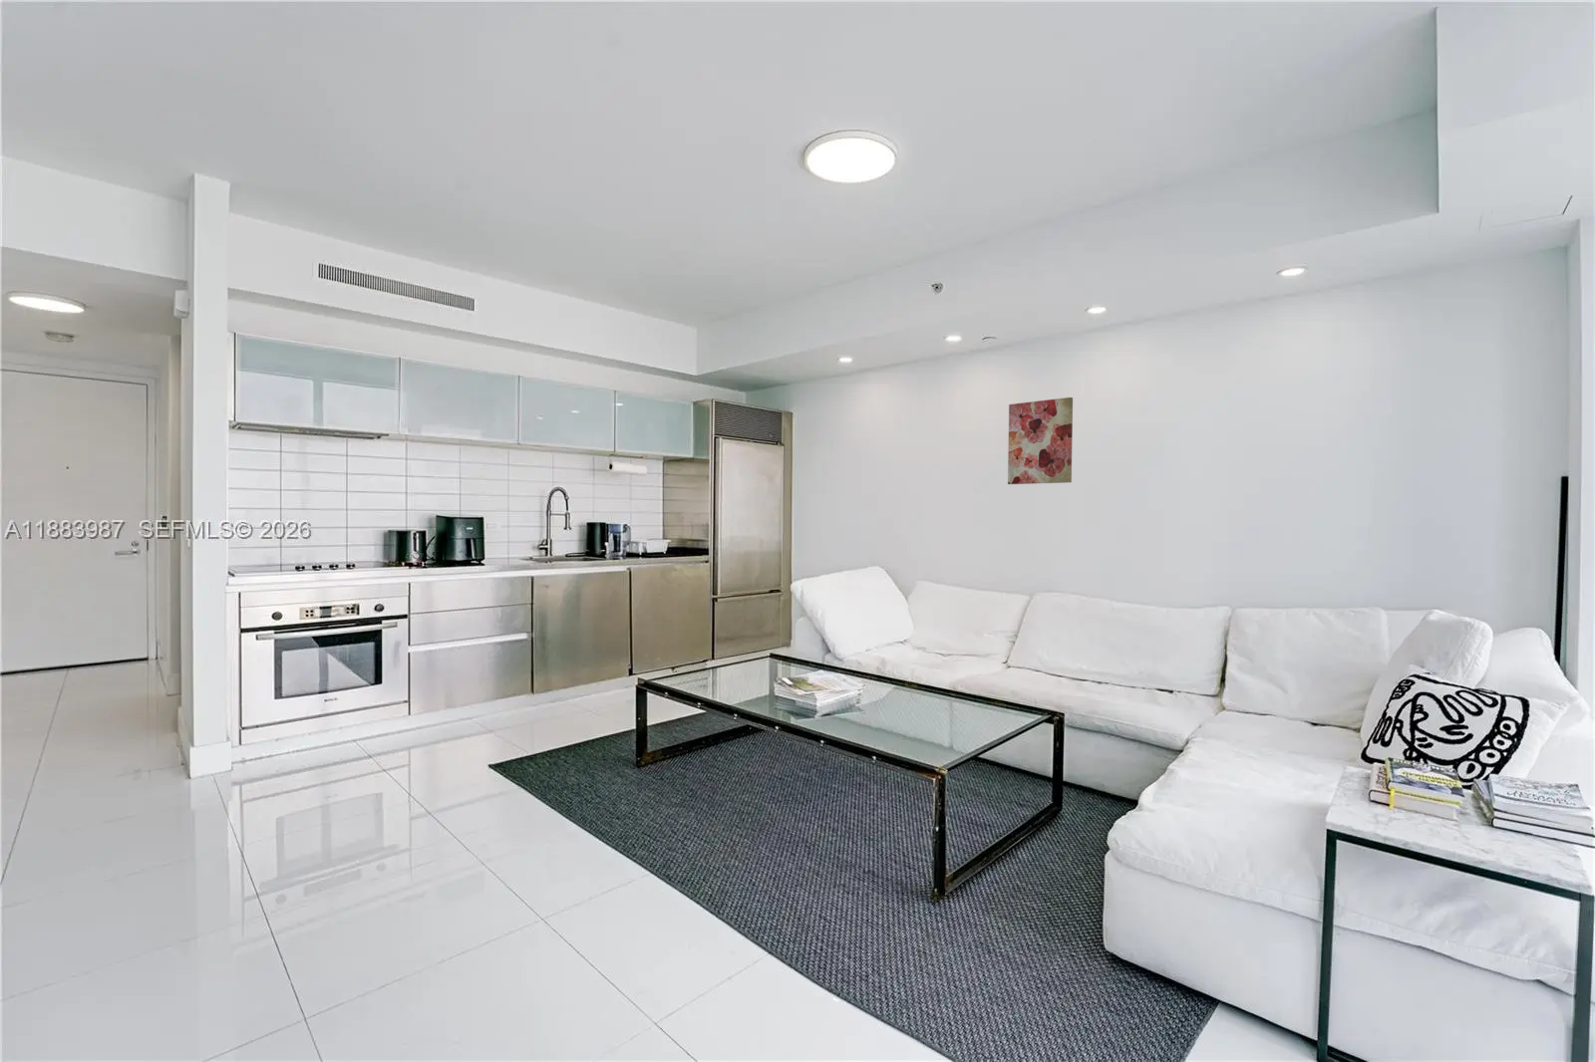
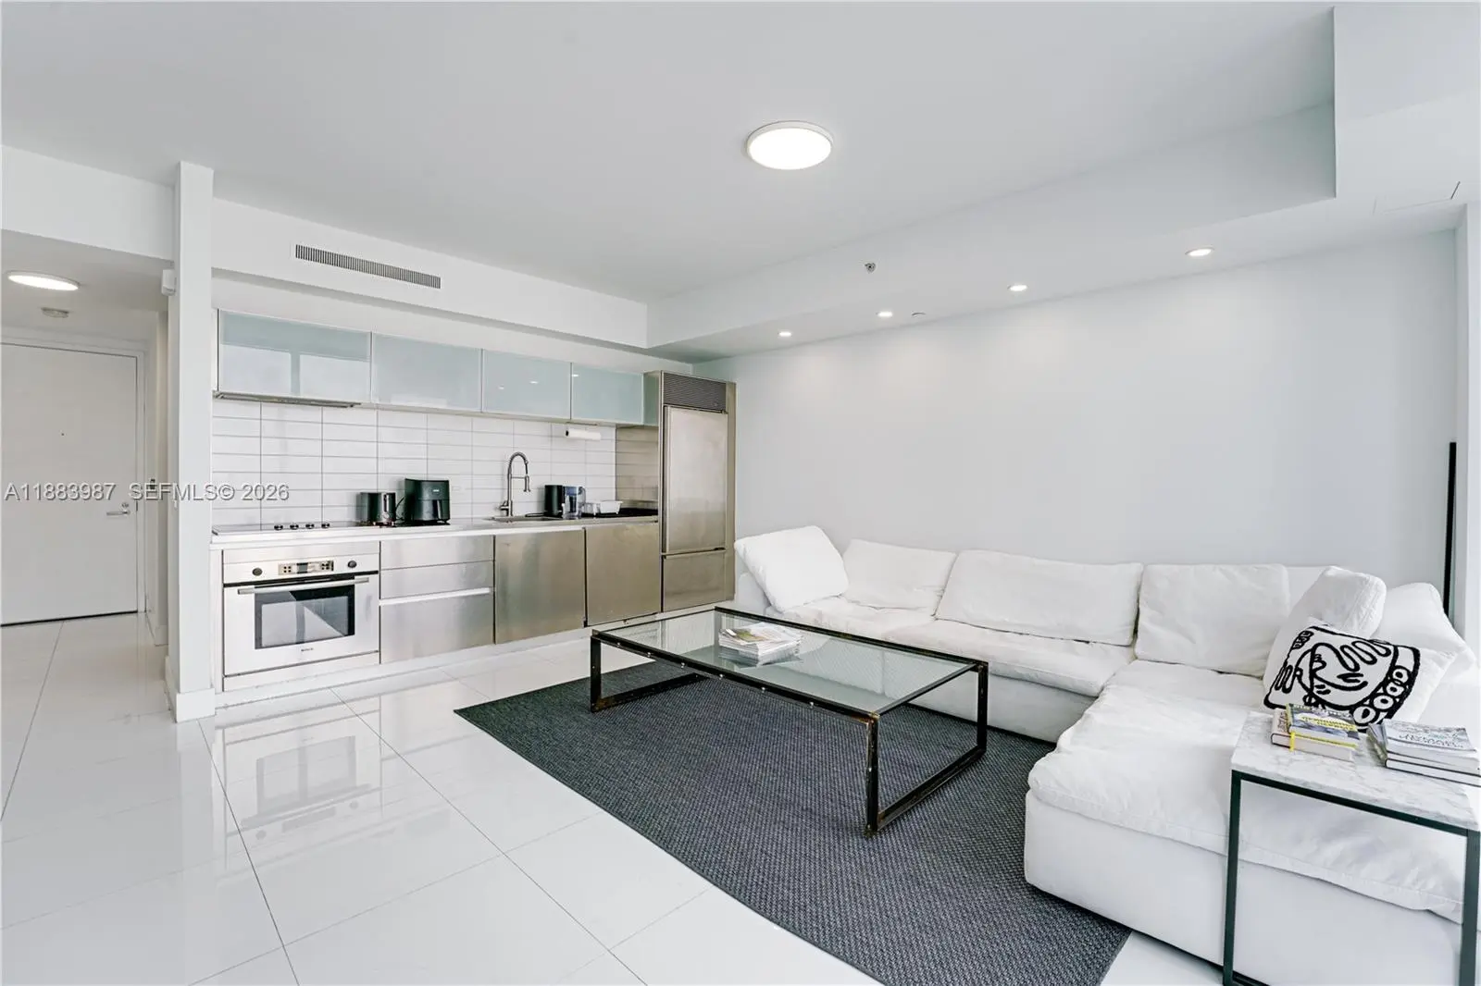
- wall art [1007,397,1073,485]
